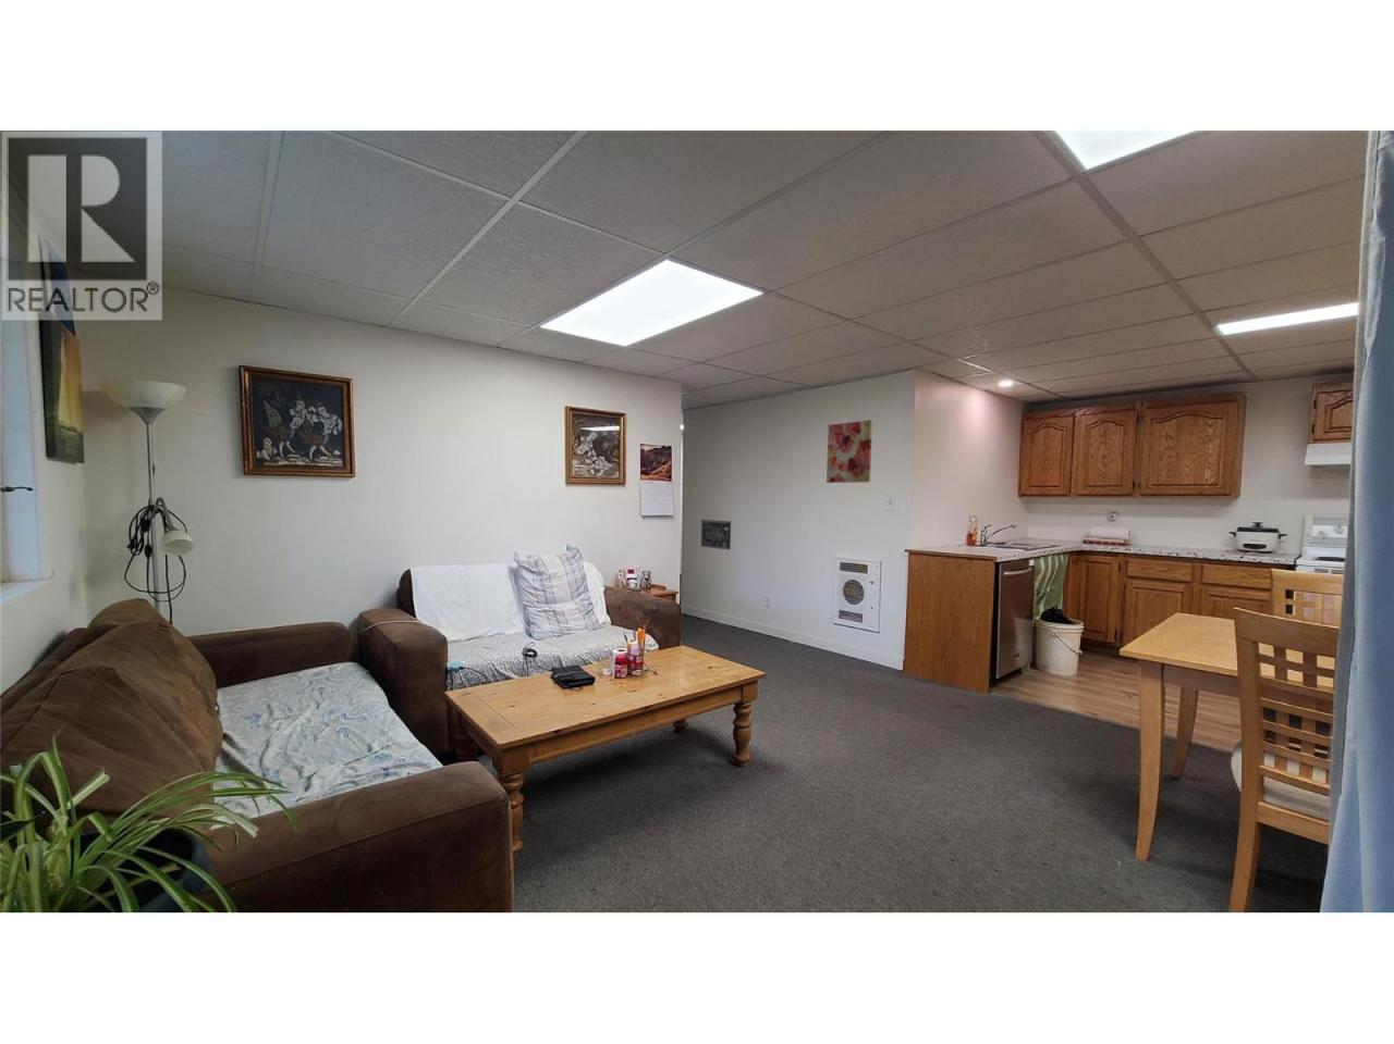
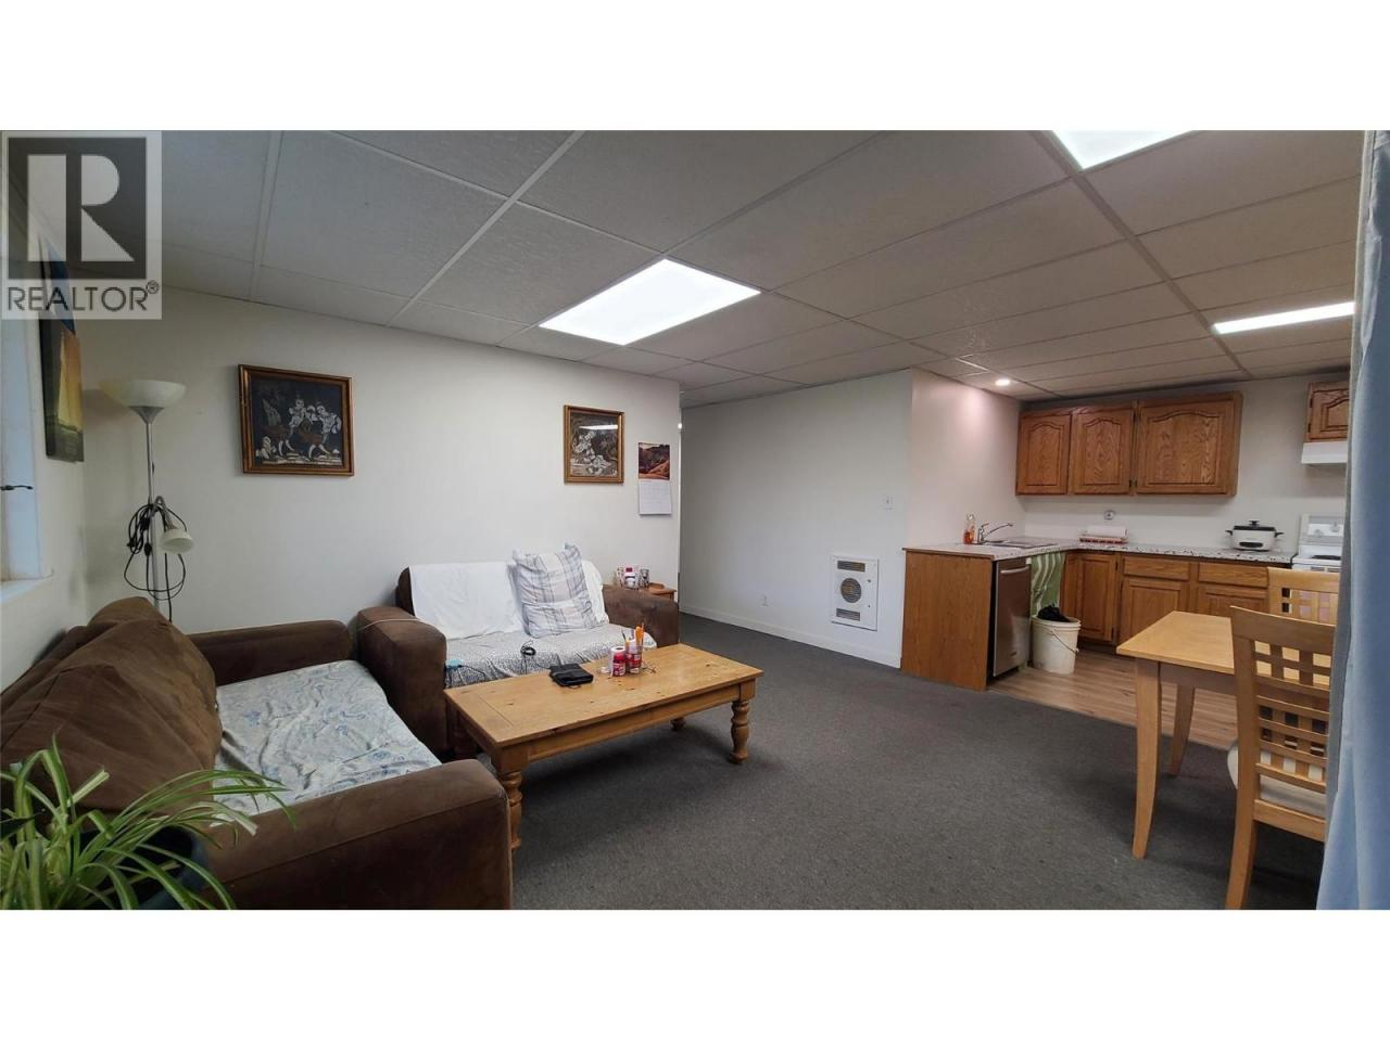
- wall art [700,519,732,552]
- wall art [825,419,874,484]
